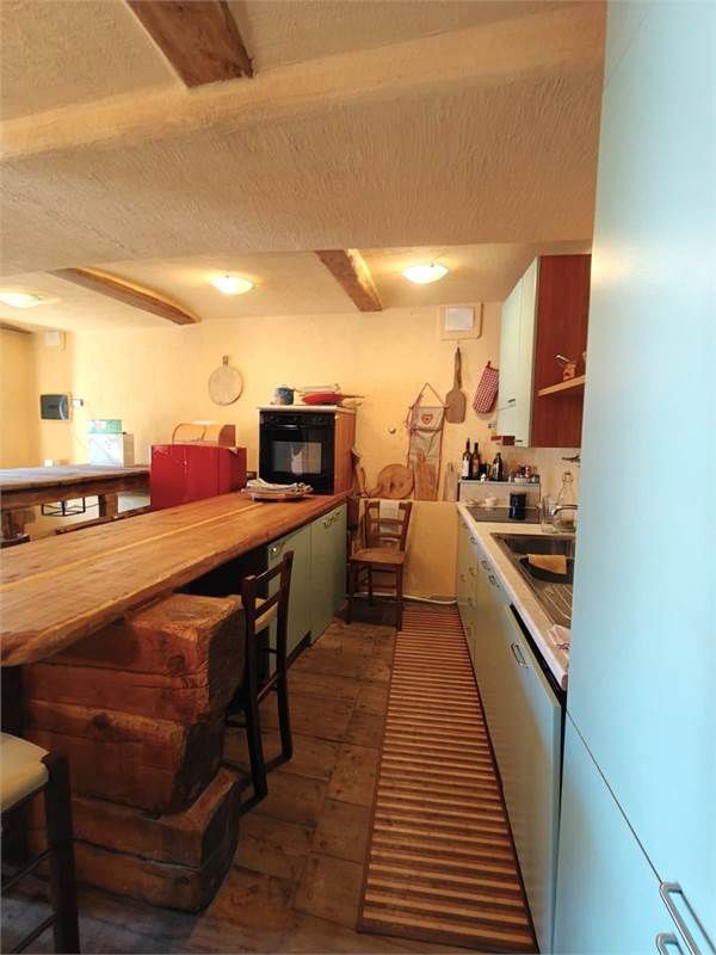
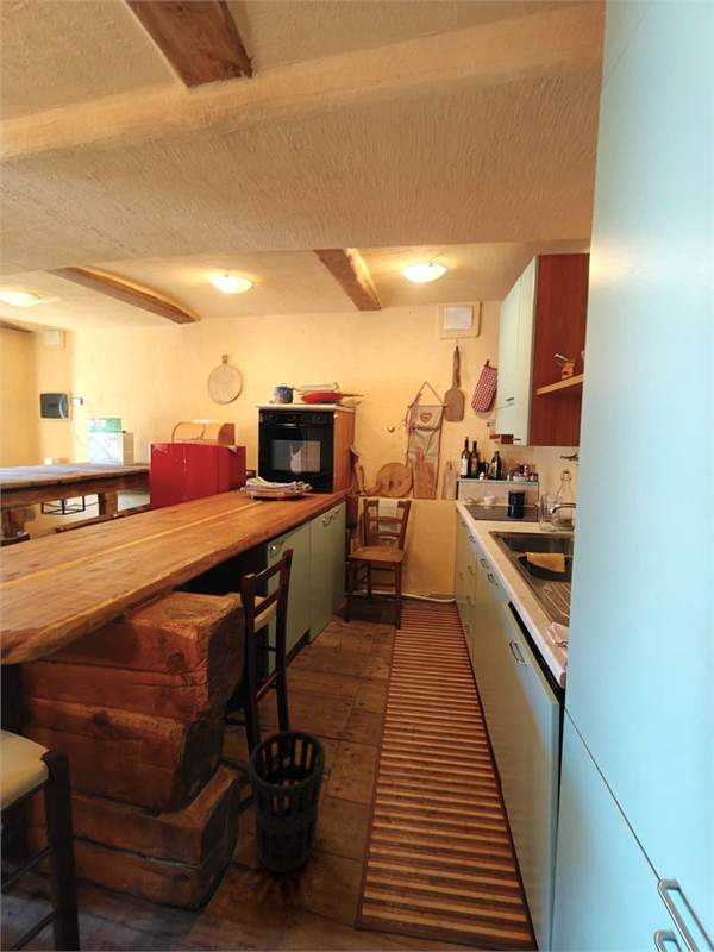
+ wastebasket [248,729,327,873]
